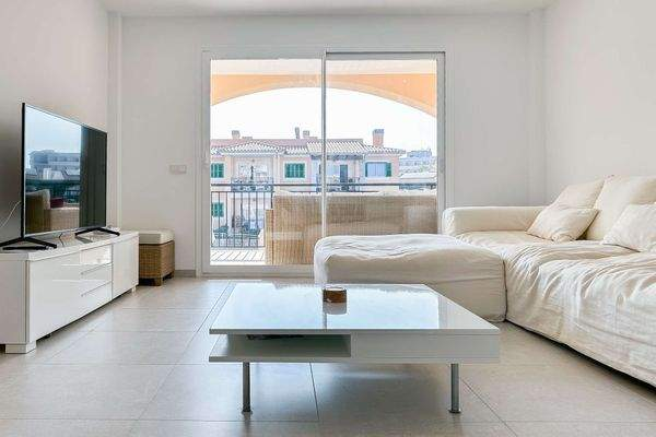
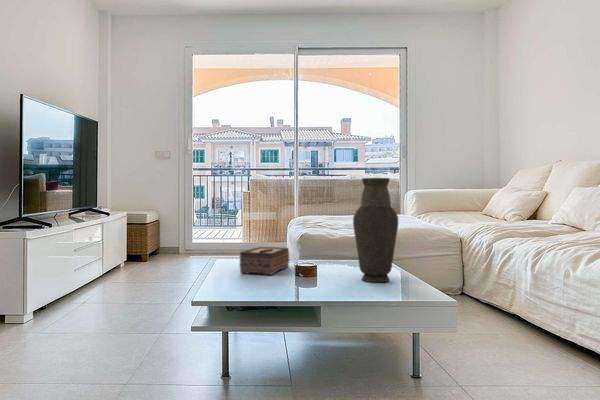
+ vase [352,177,399,283]
+ tissue box [239,246,290,276]
